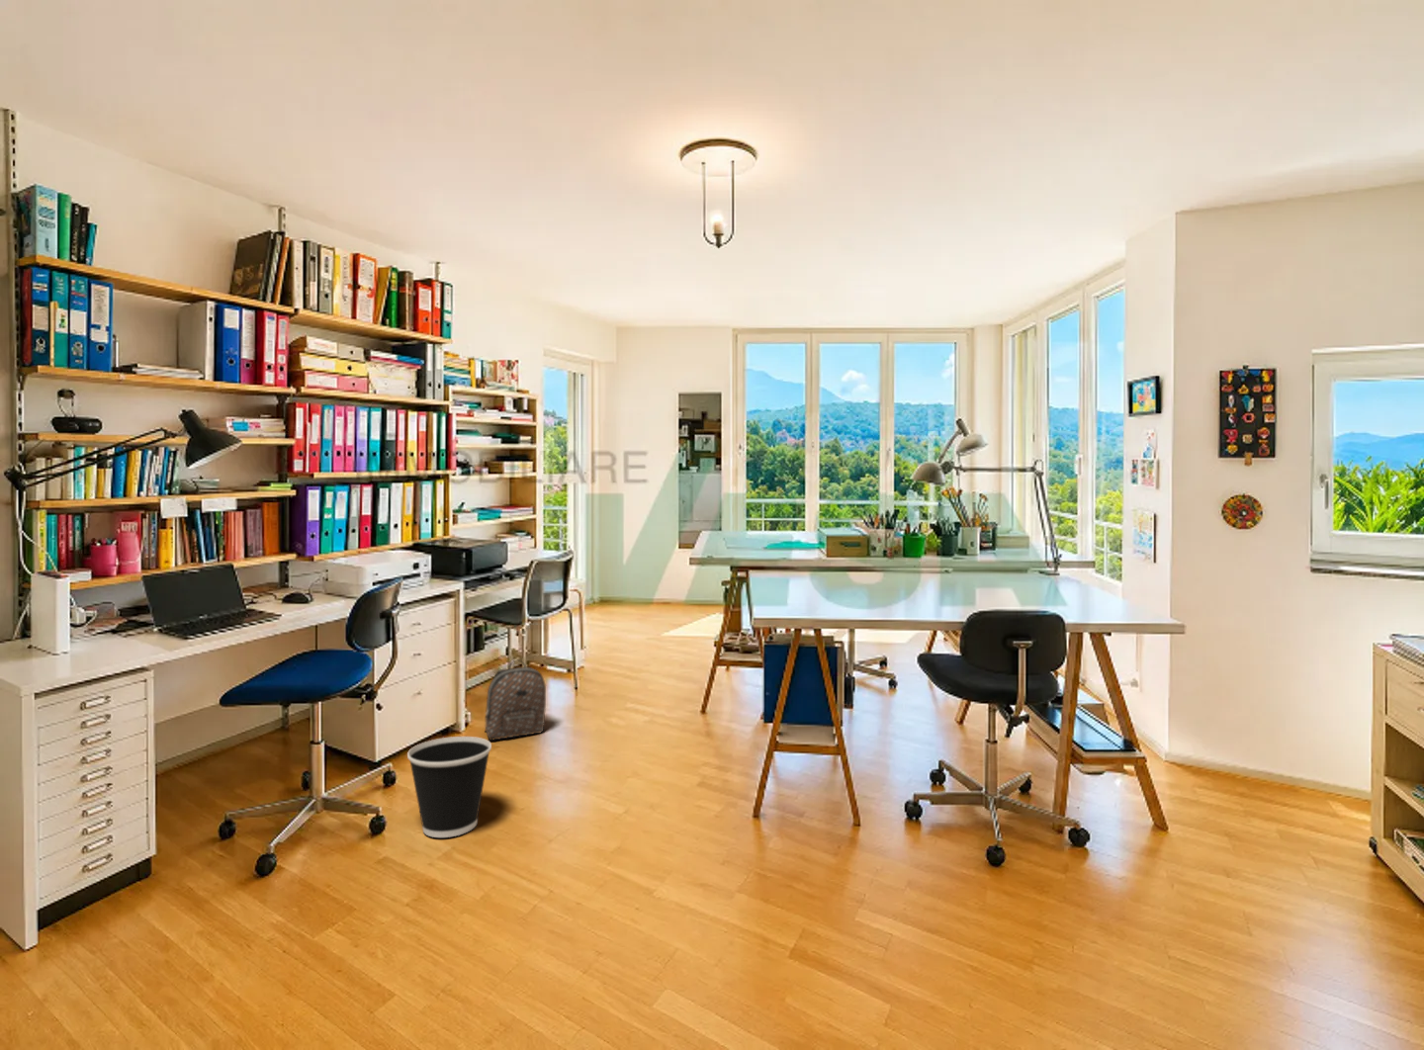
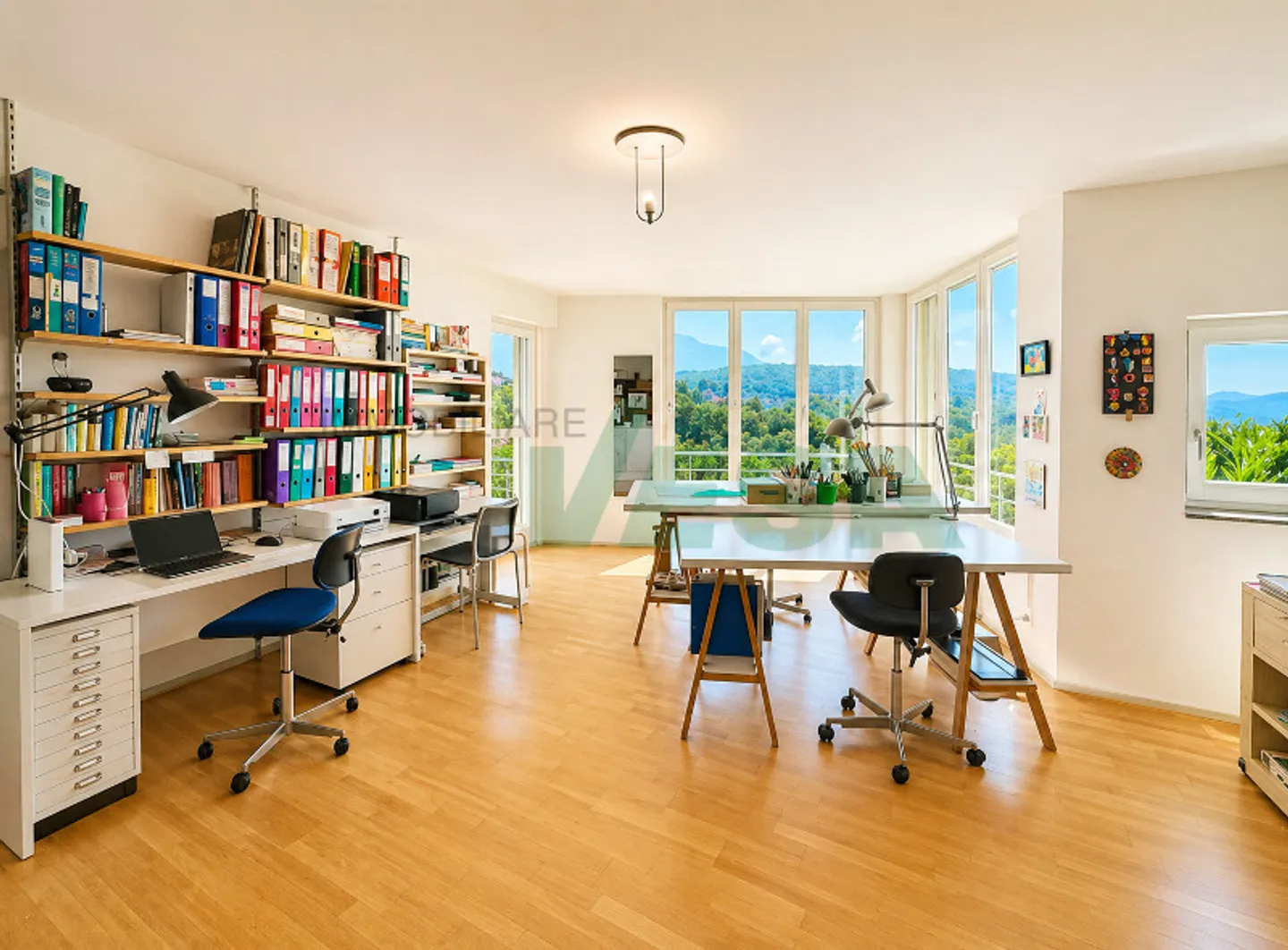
- backpack [483,660,547,742]
- wastebasket [407,736,492,839]
